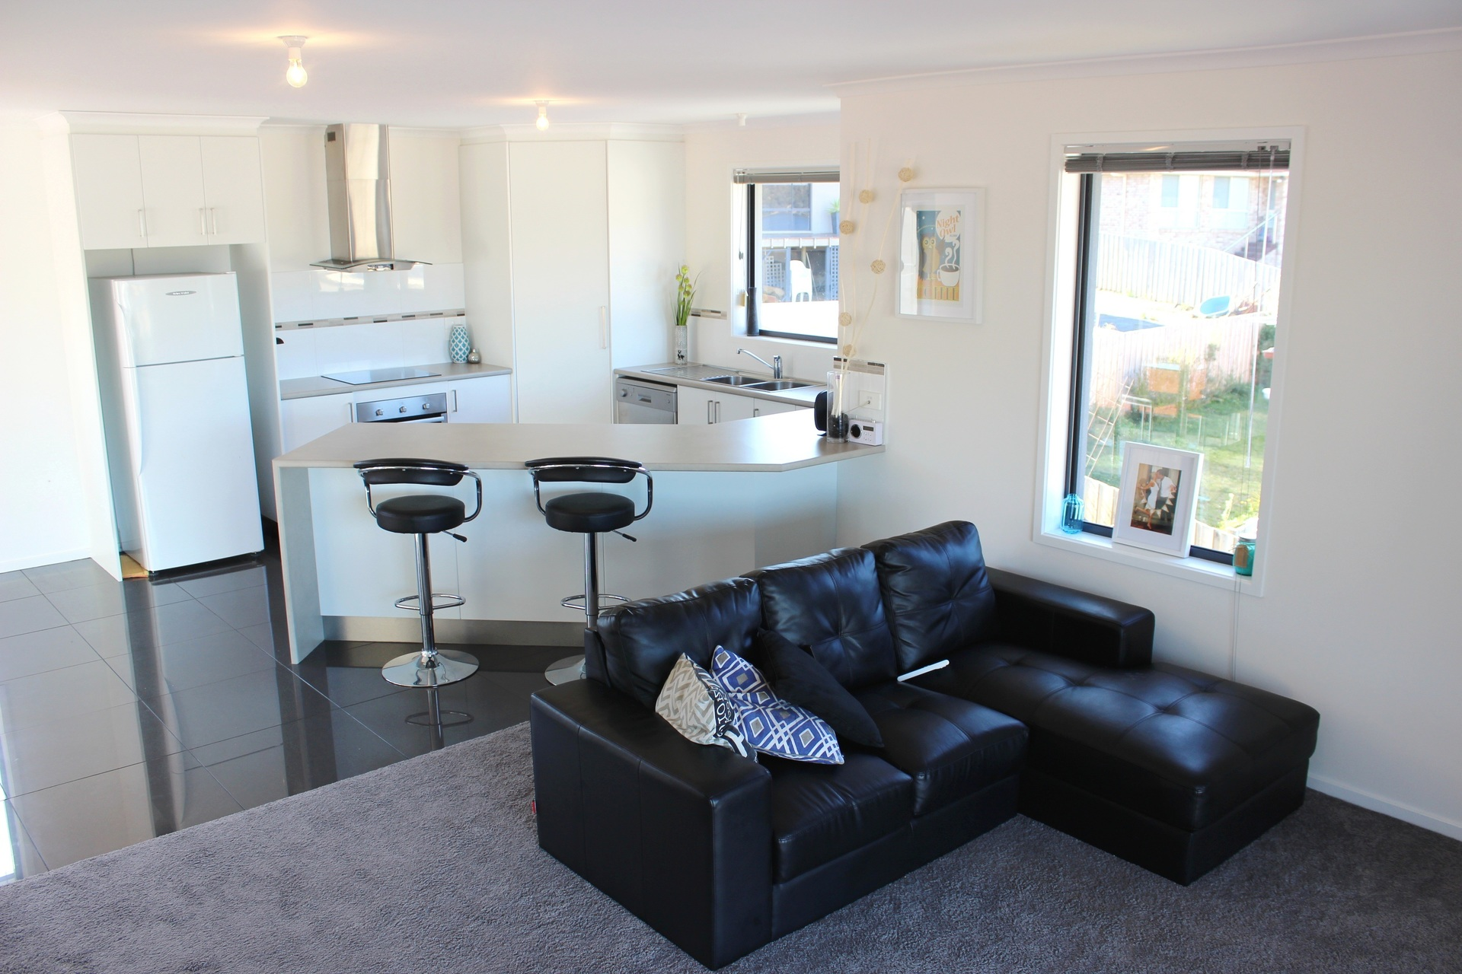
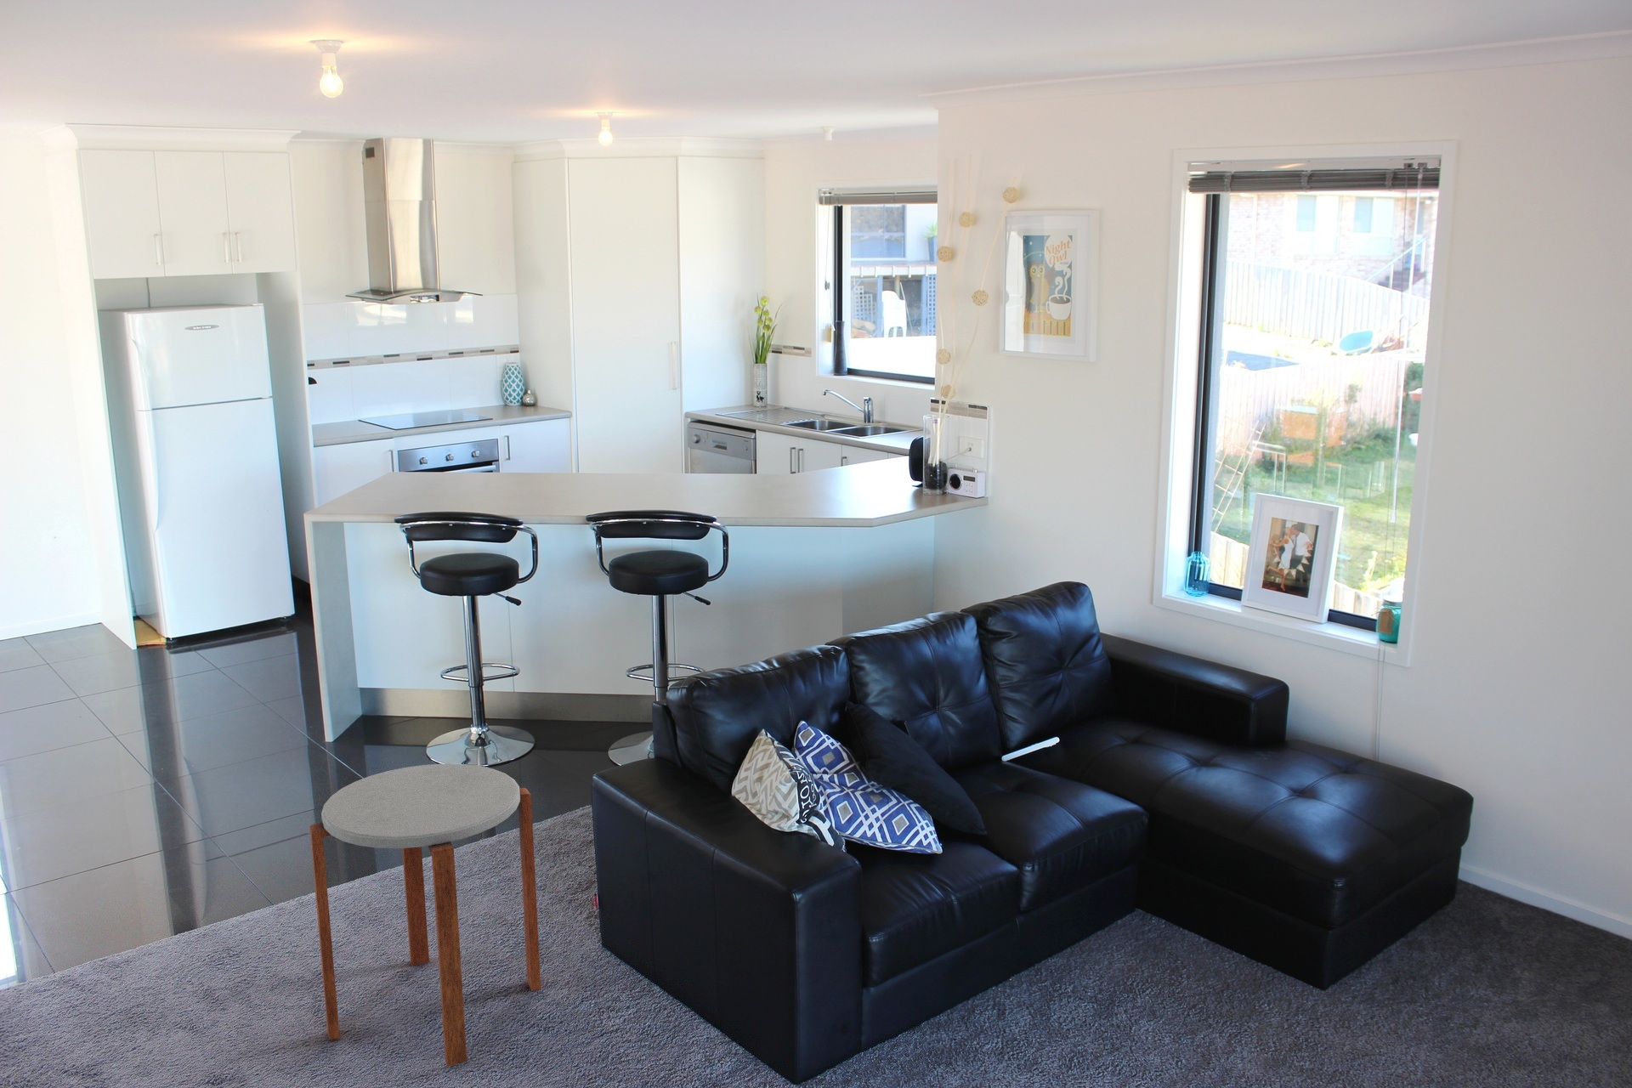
+ side table [310,764,542,1067]
